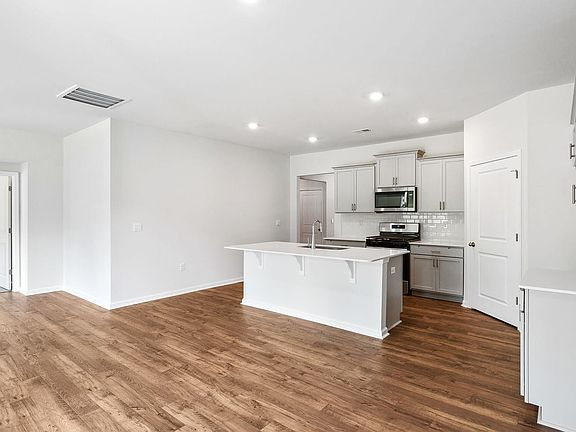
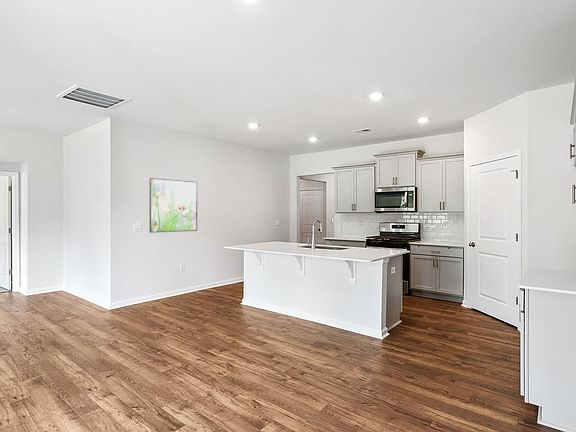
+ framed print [149,177,198,234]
